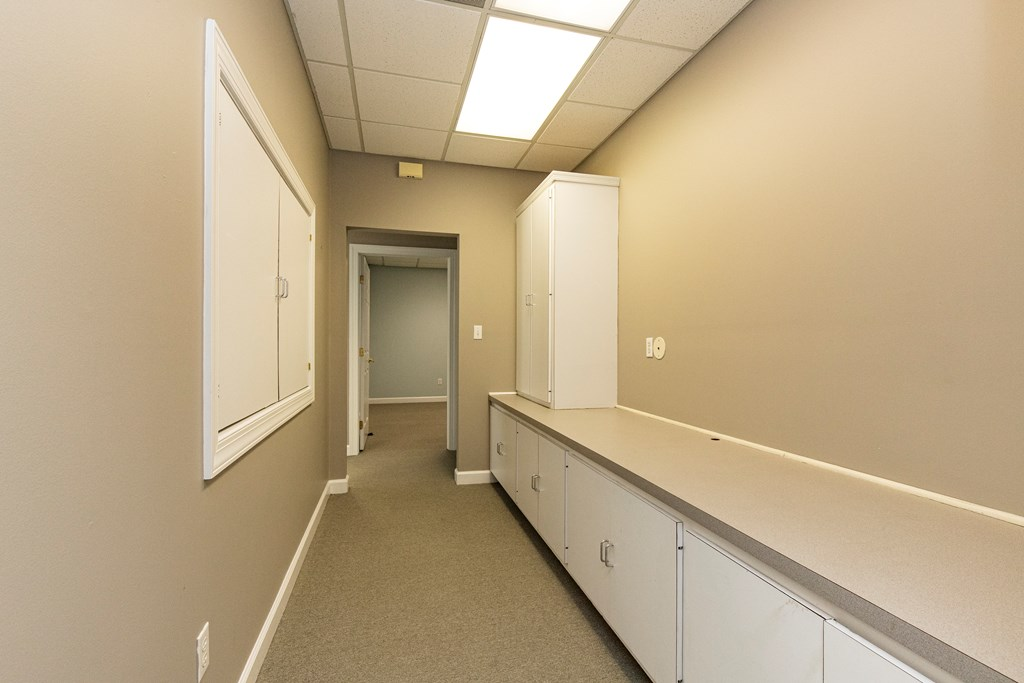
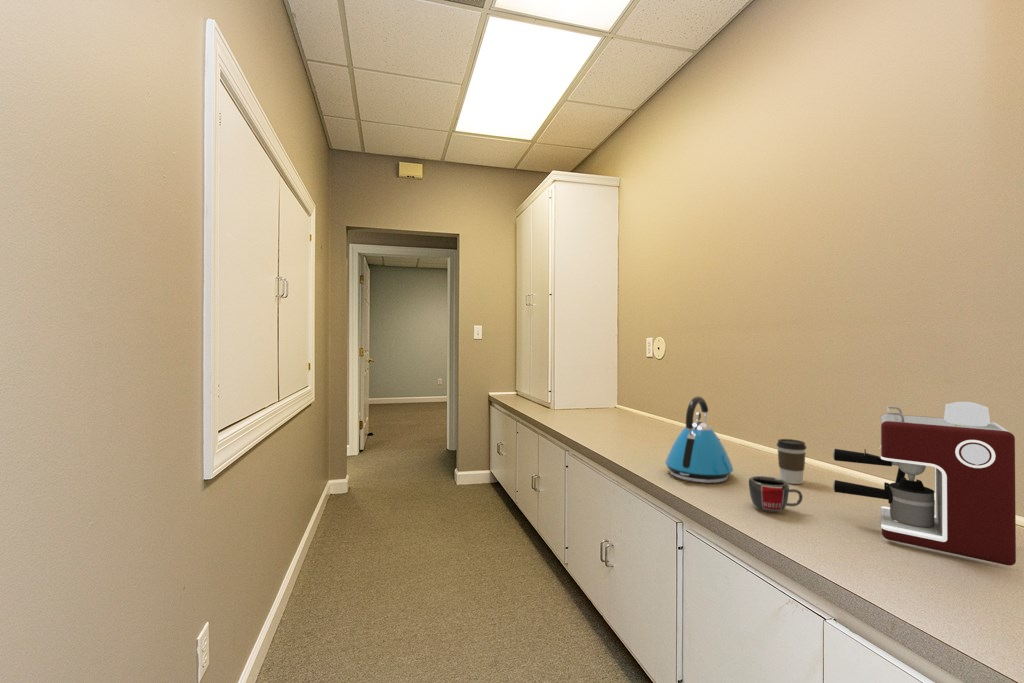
+ mug [748,475,804,514]
+ coffee cup [776,438,807,485]
+ kettle [664,395,734,484]
+ coffee maker [832,401,1017,567]
